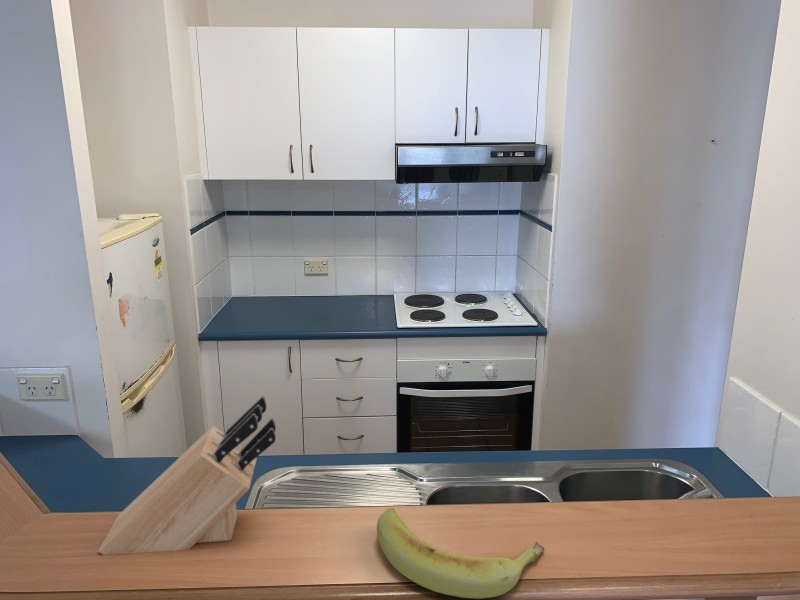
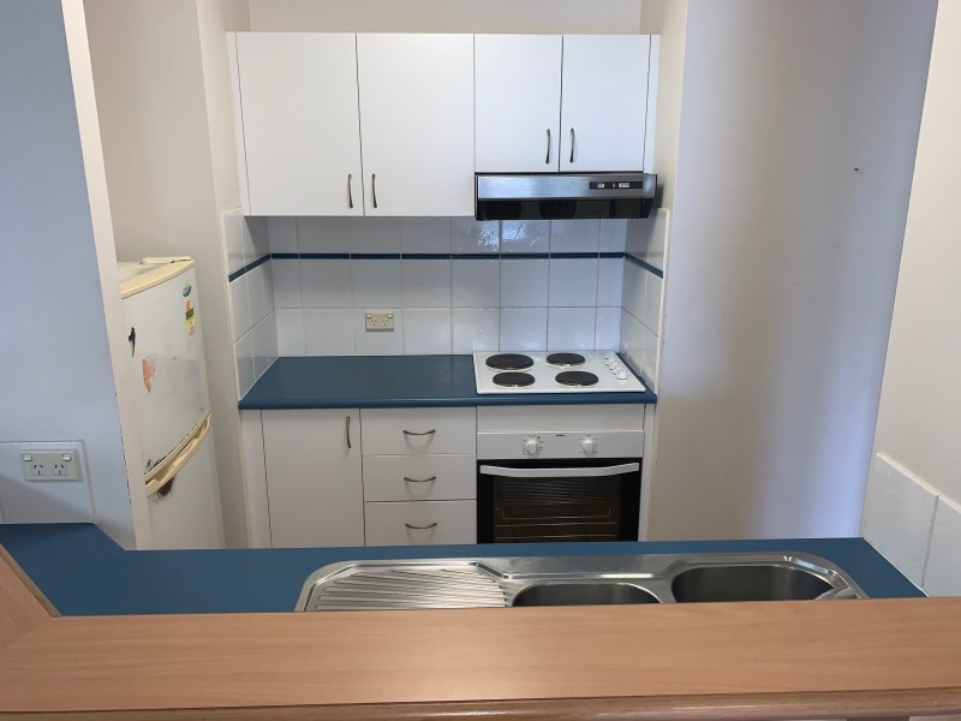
- banana [376,507,545,600]
- knife block [97,395,277,556]
